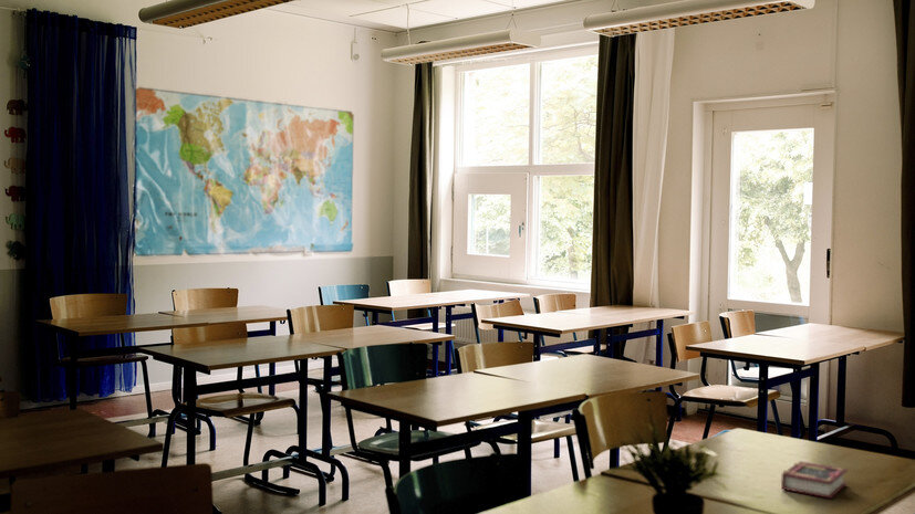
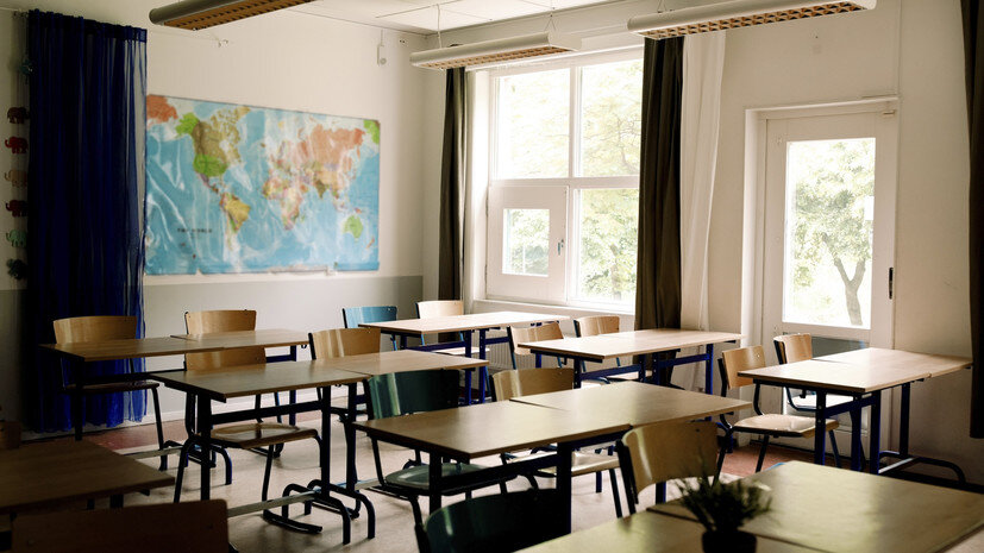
- book [780,460,849,500]
